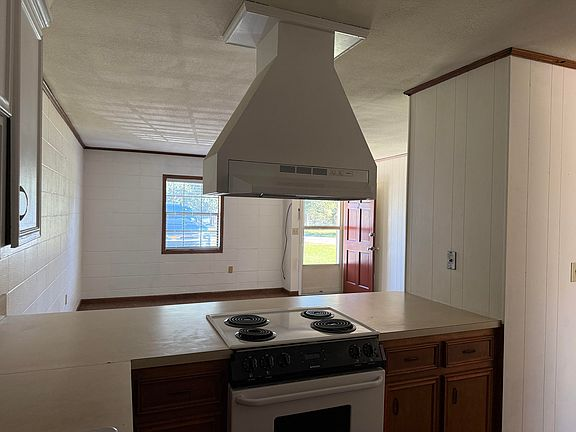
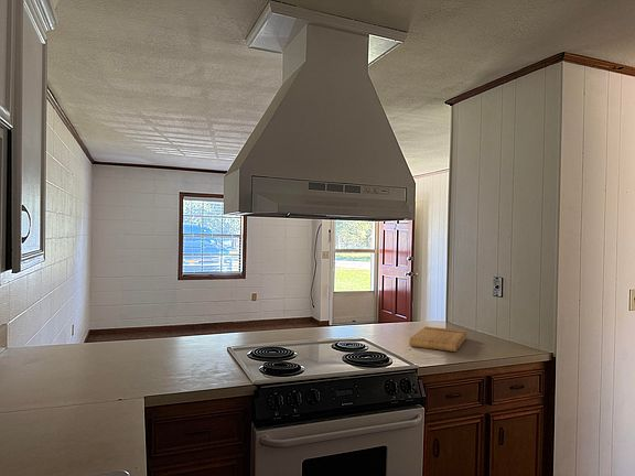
+ cutting board [408,325,467,353]
